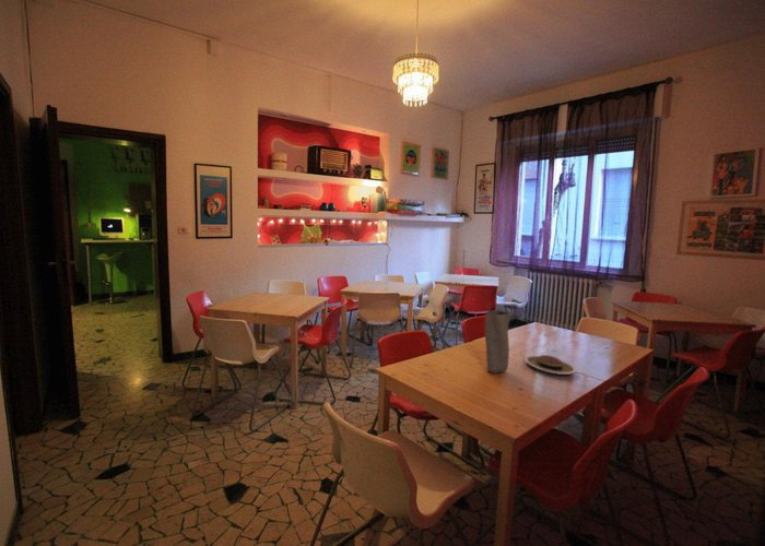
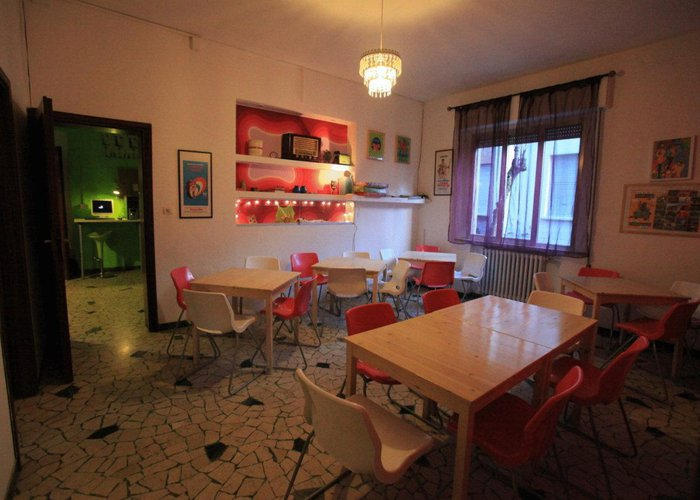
- vase [484,309,513,375]
- plate [523,354,577,376]
